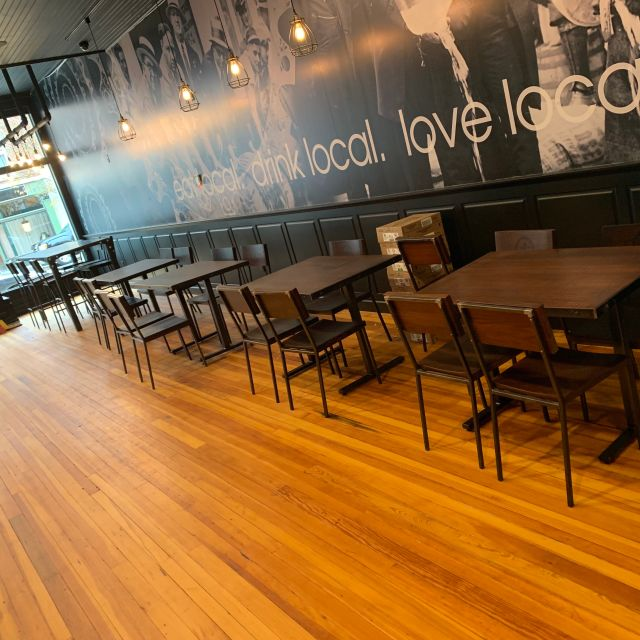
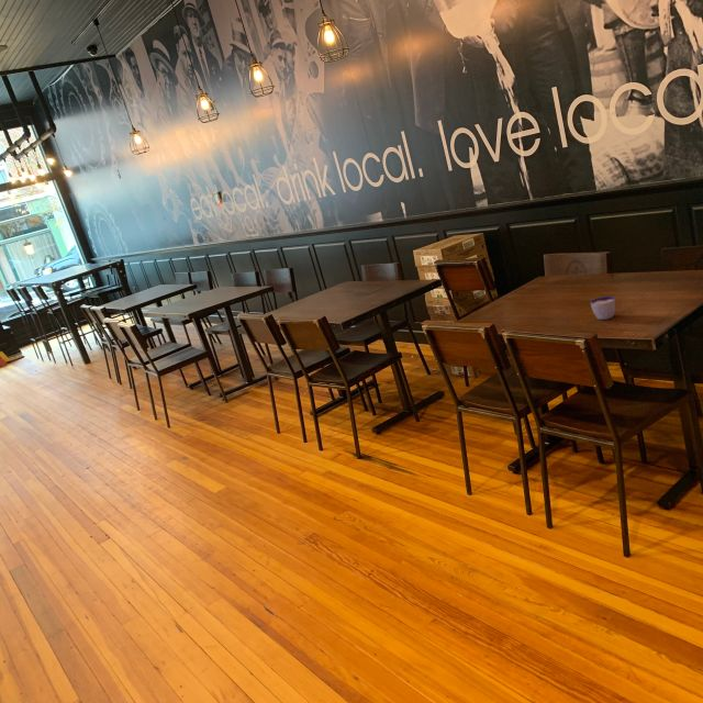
+ cup [590,295,616,321]
